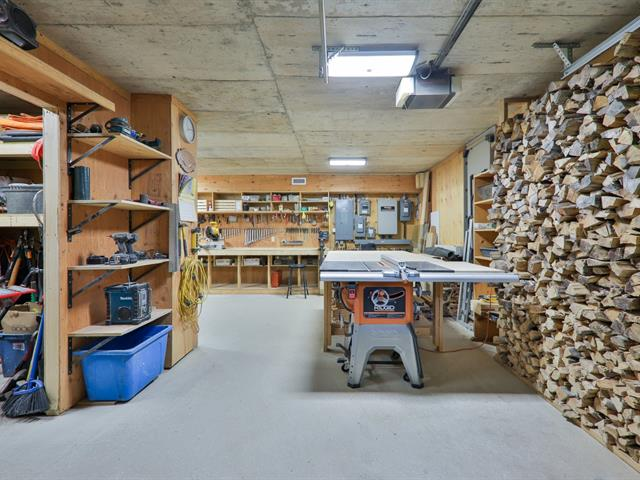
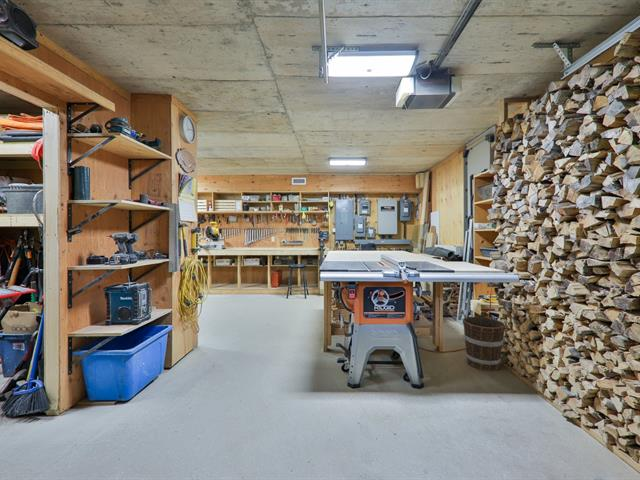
+ bucket [462,316,507,372]
